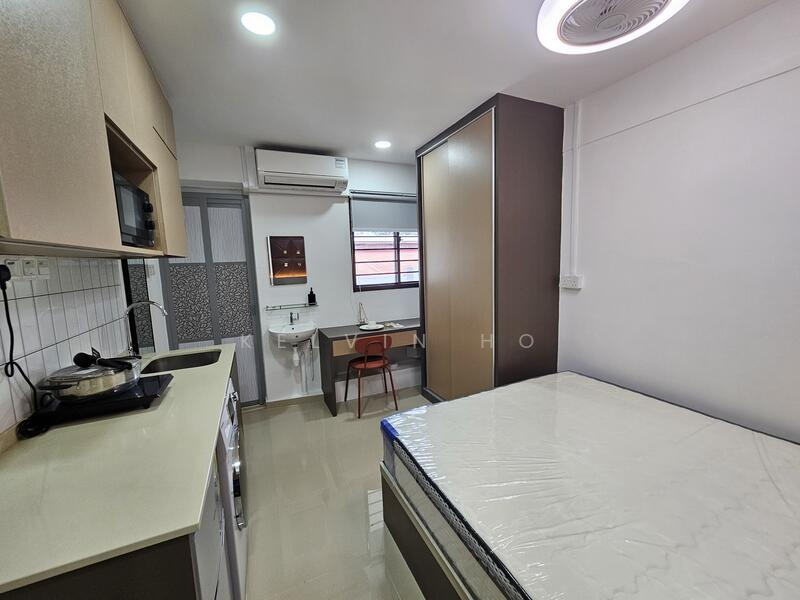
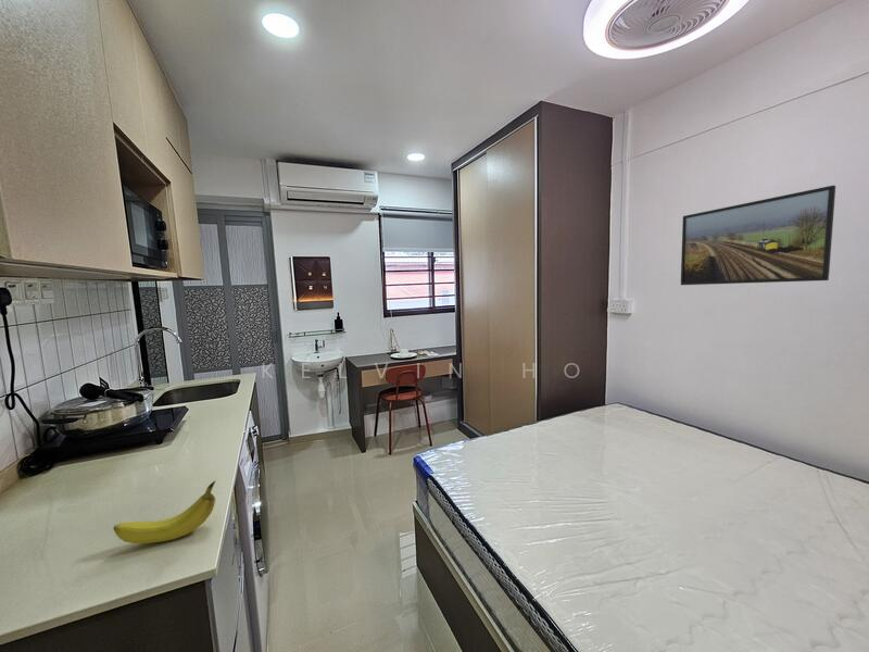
+ fruit [113,479,217,544]
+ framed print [680,185,836,286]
